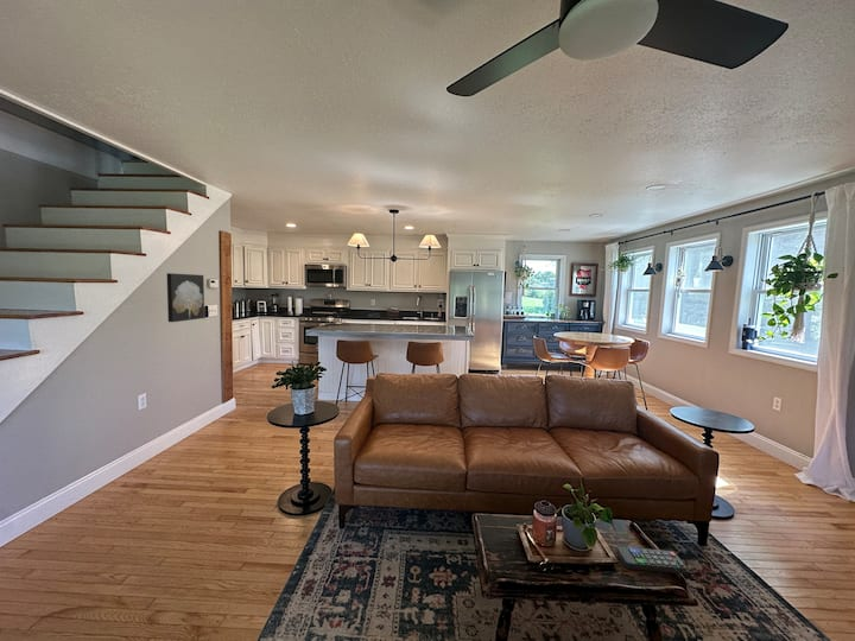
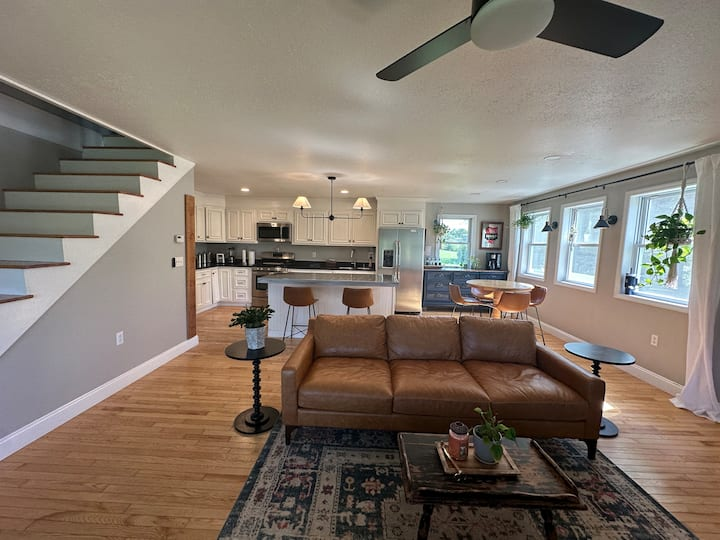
- remote control [615,546,688,575]
- wall art [166,272,205,323]
